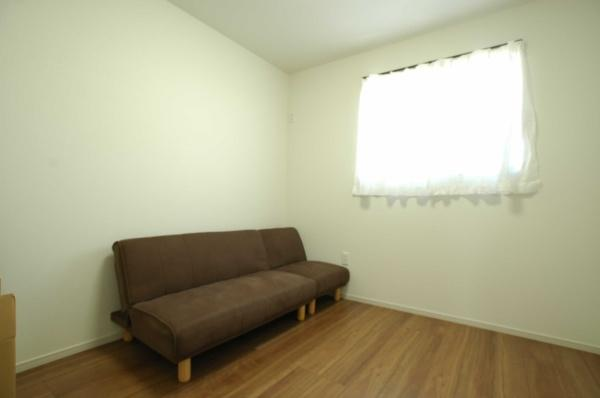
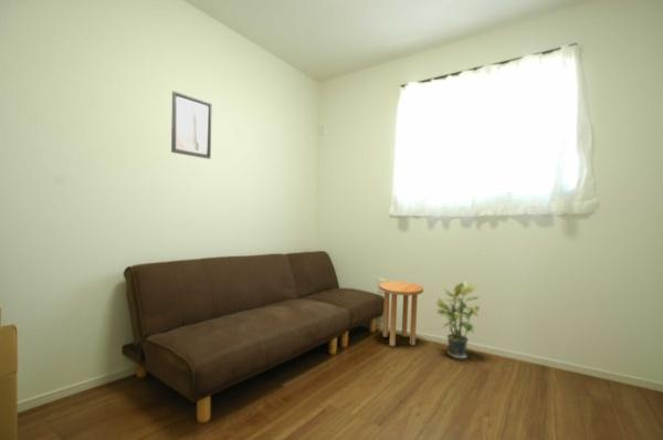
+ side table [378,280,424,347]
+ potted plant [435,279,481,359]
+ wall art [170,91,212,160]
